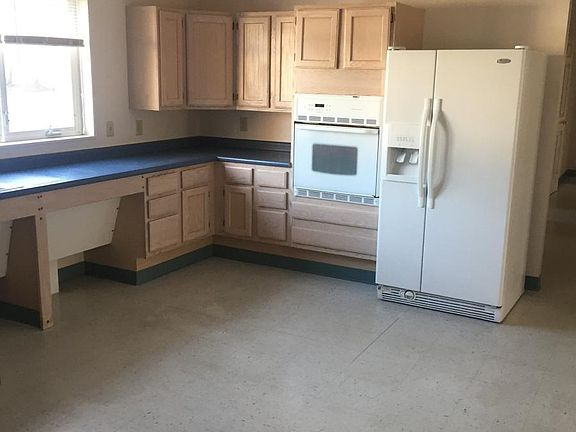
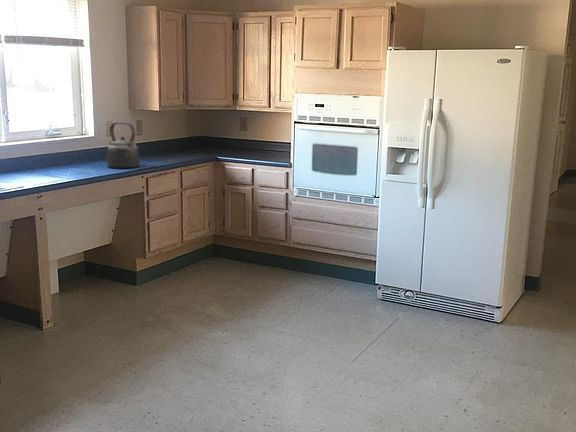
+ kettle [106,122,141,169]
